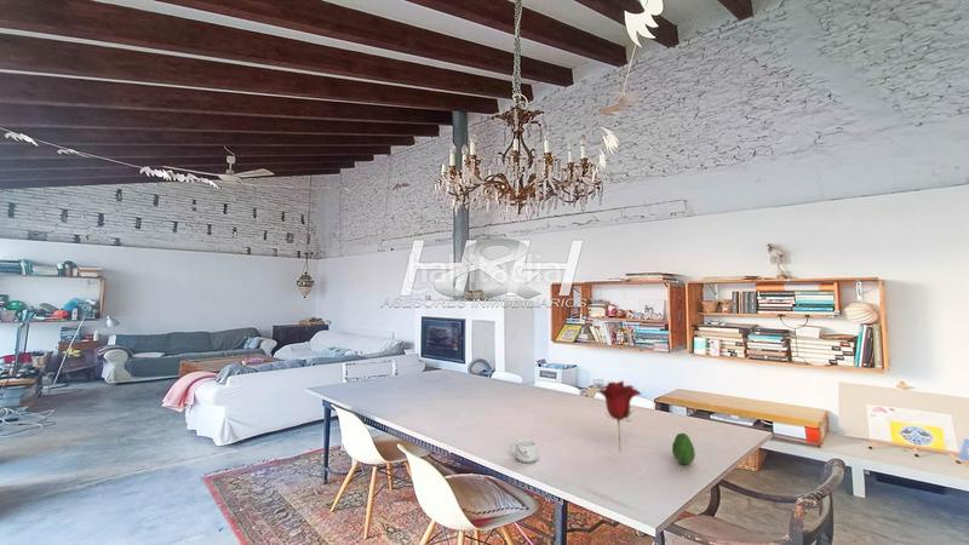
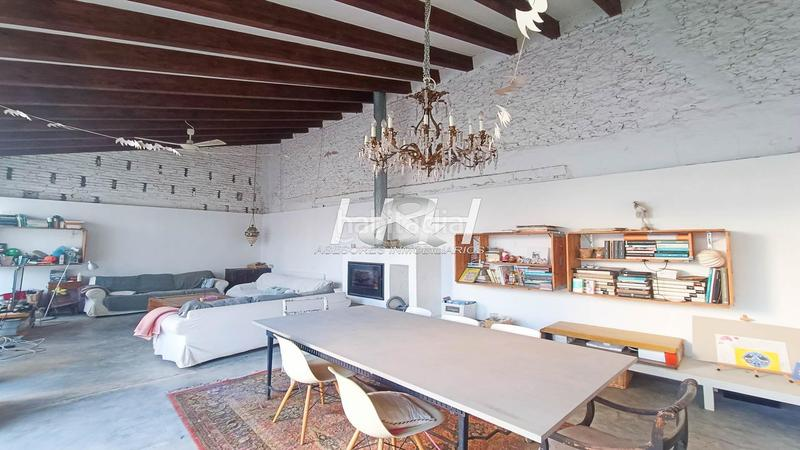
- flower [596,379,642,453]
- fruit [671,432,696,466]
- mug [509,438,539,464]
